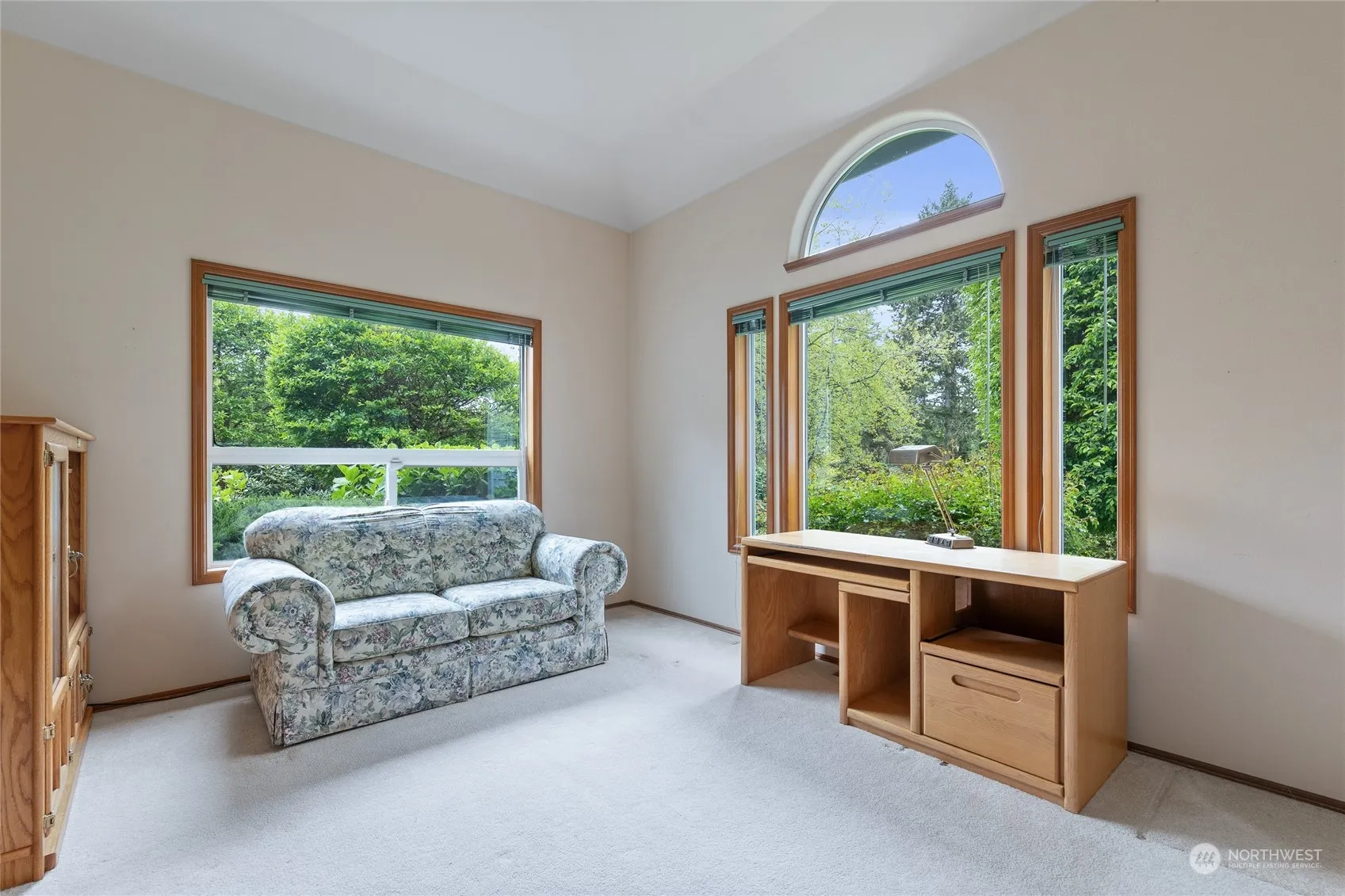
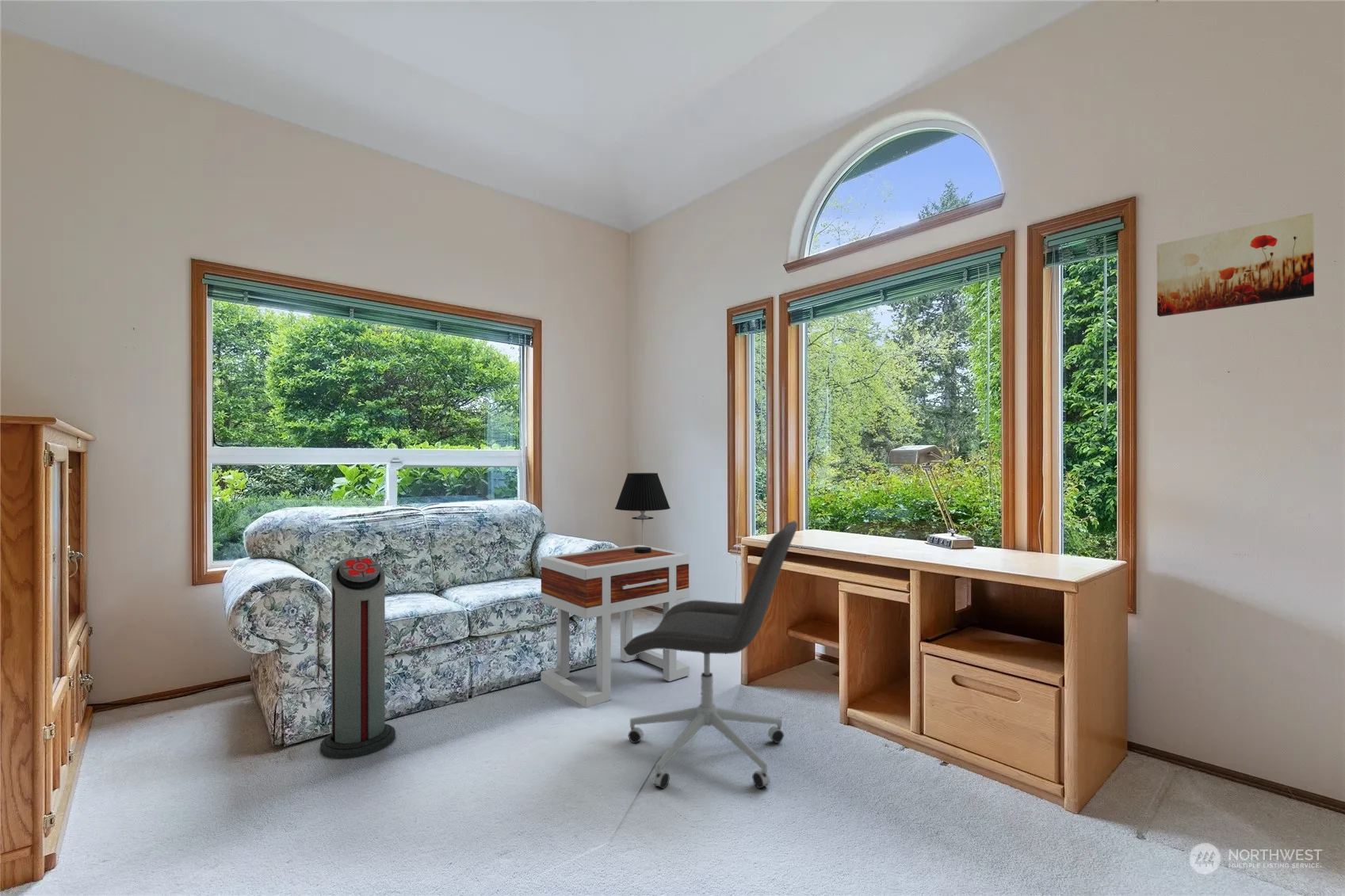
+ office chair [623,520,798,790]
+ air purifier [319,556,396,760]
+ side table [540,544,690,708]
+ wall art [1156,212,1315,318]
+ table lamp [614,472,671,554]
